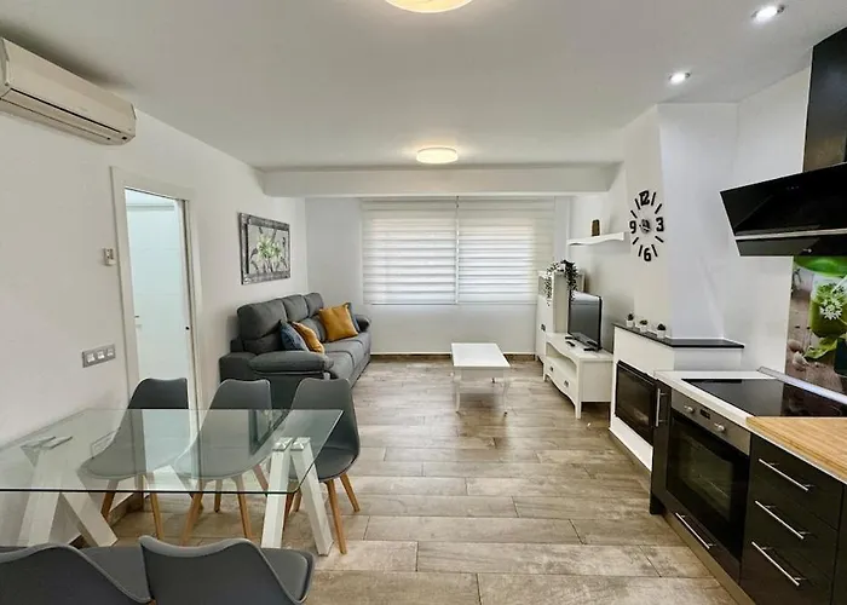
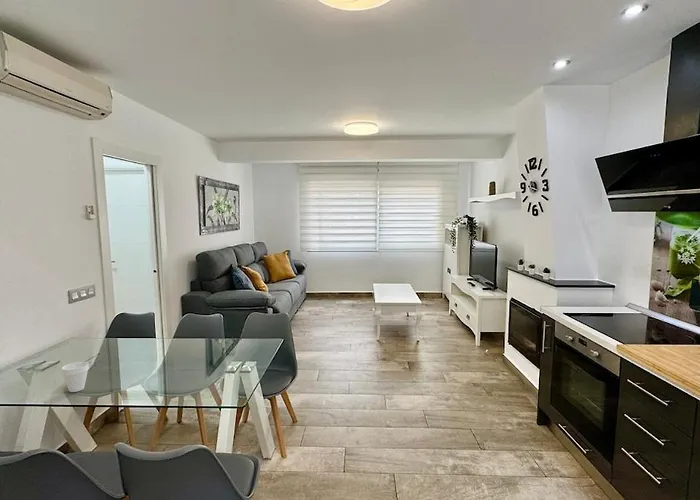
+ cup [61,361,90,393]
